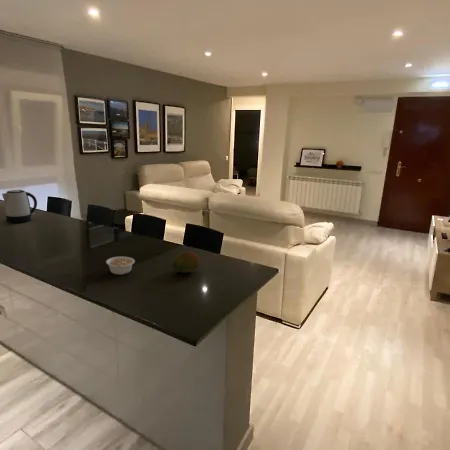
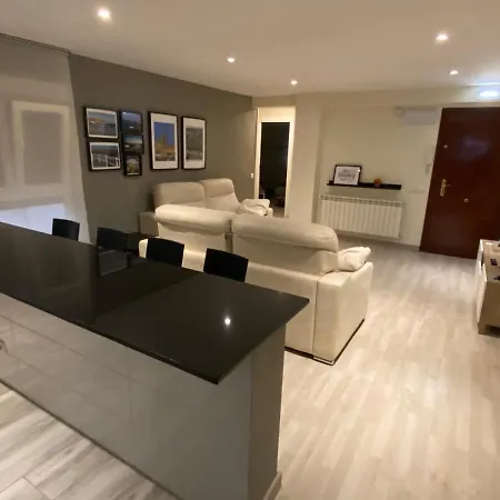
- fruit [171,250,201,274]
- kettle [1,189,38,224]
- legume [105,256,136,276]
